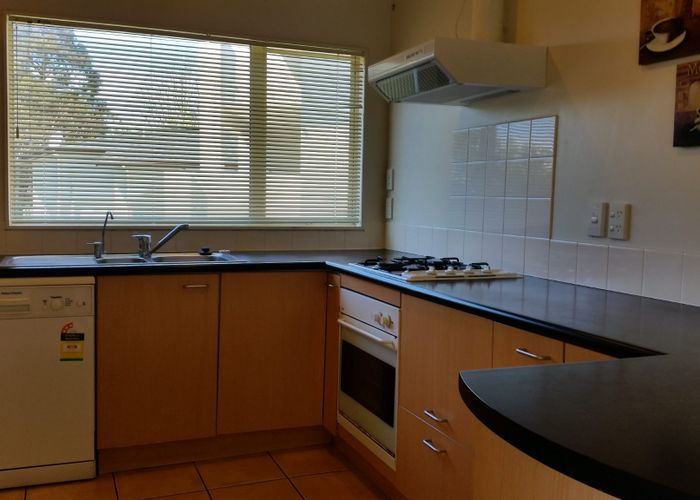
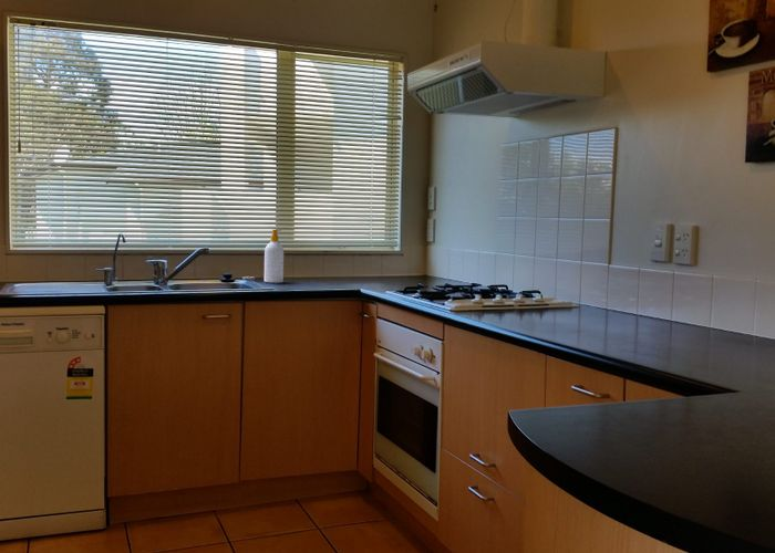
+ soap bottle [264,229,285,284]
